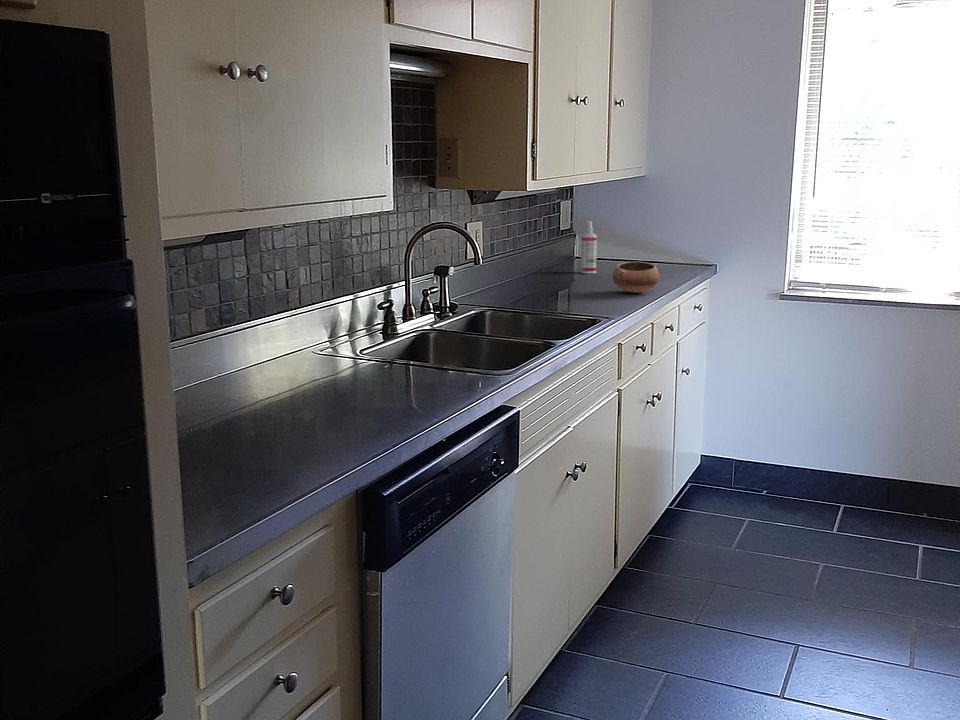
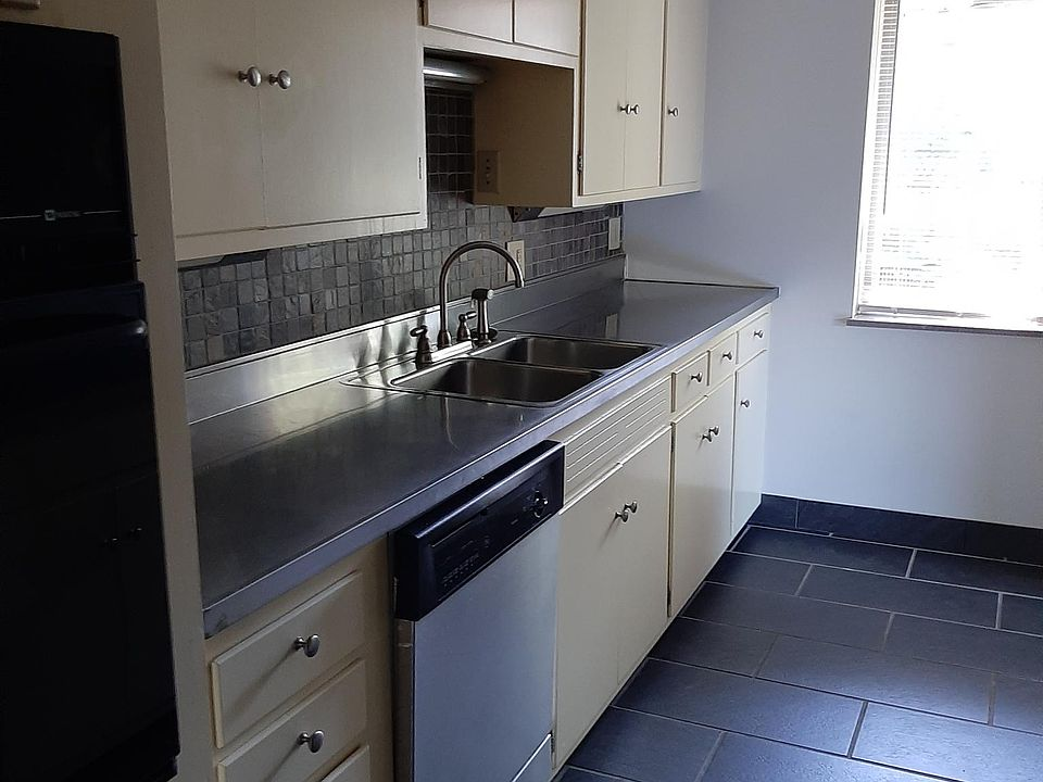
- bowl [612,261,660,294]
- spray bottle [580,220,598,274]
